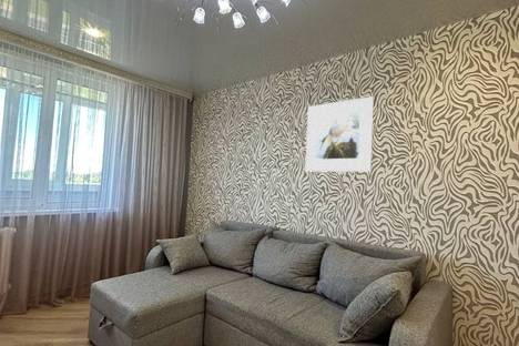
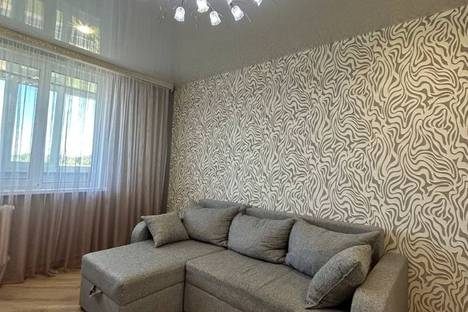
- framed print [304,95,375,173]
